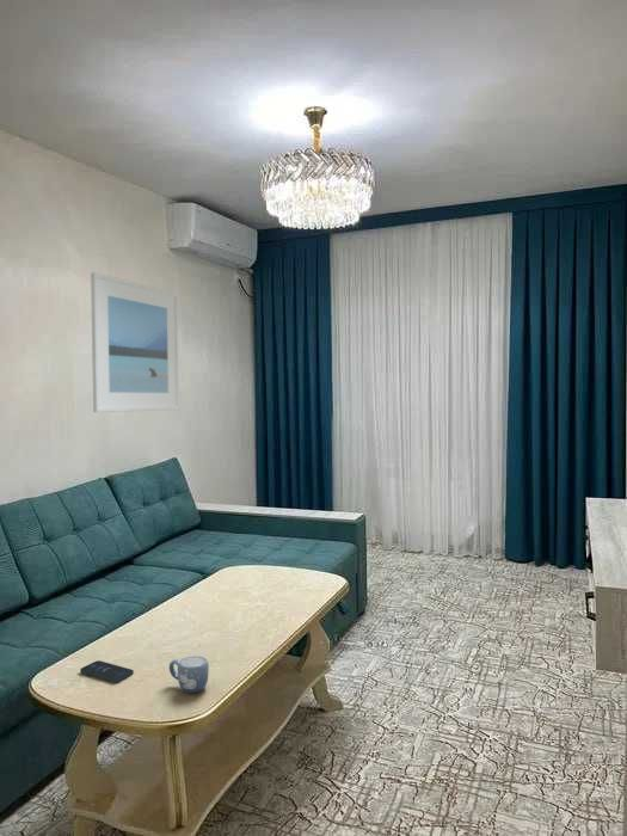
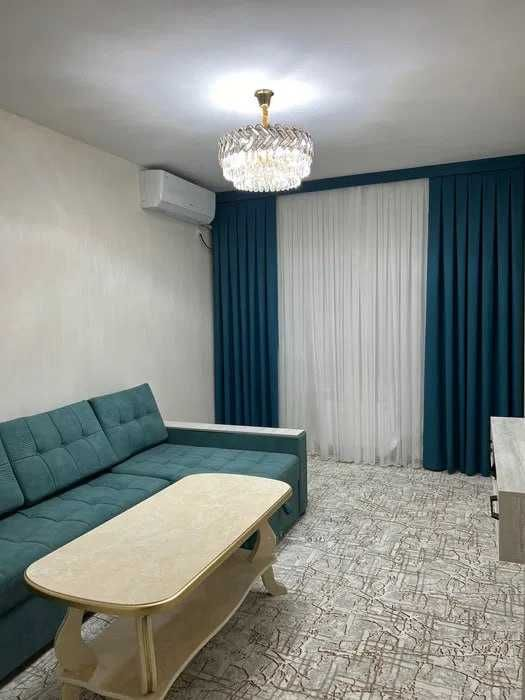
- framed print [90,271,180,413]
- smartphone [79,659,135,683]
- mug [168,656,210,694]
